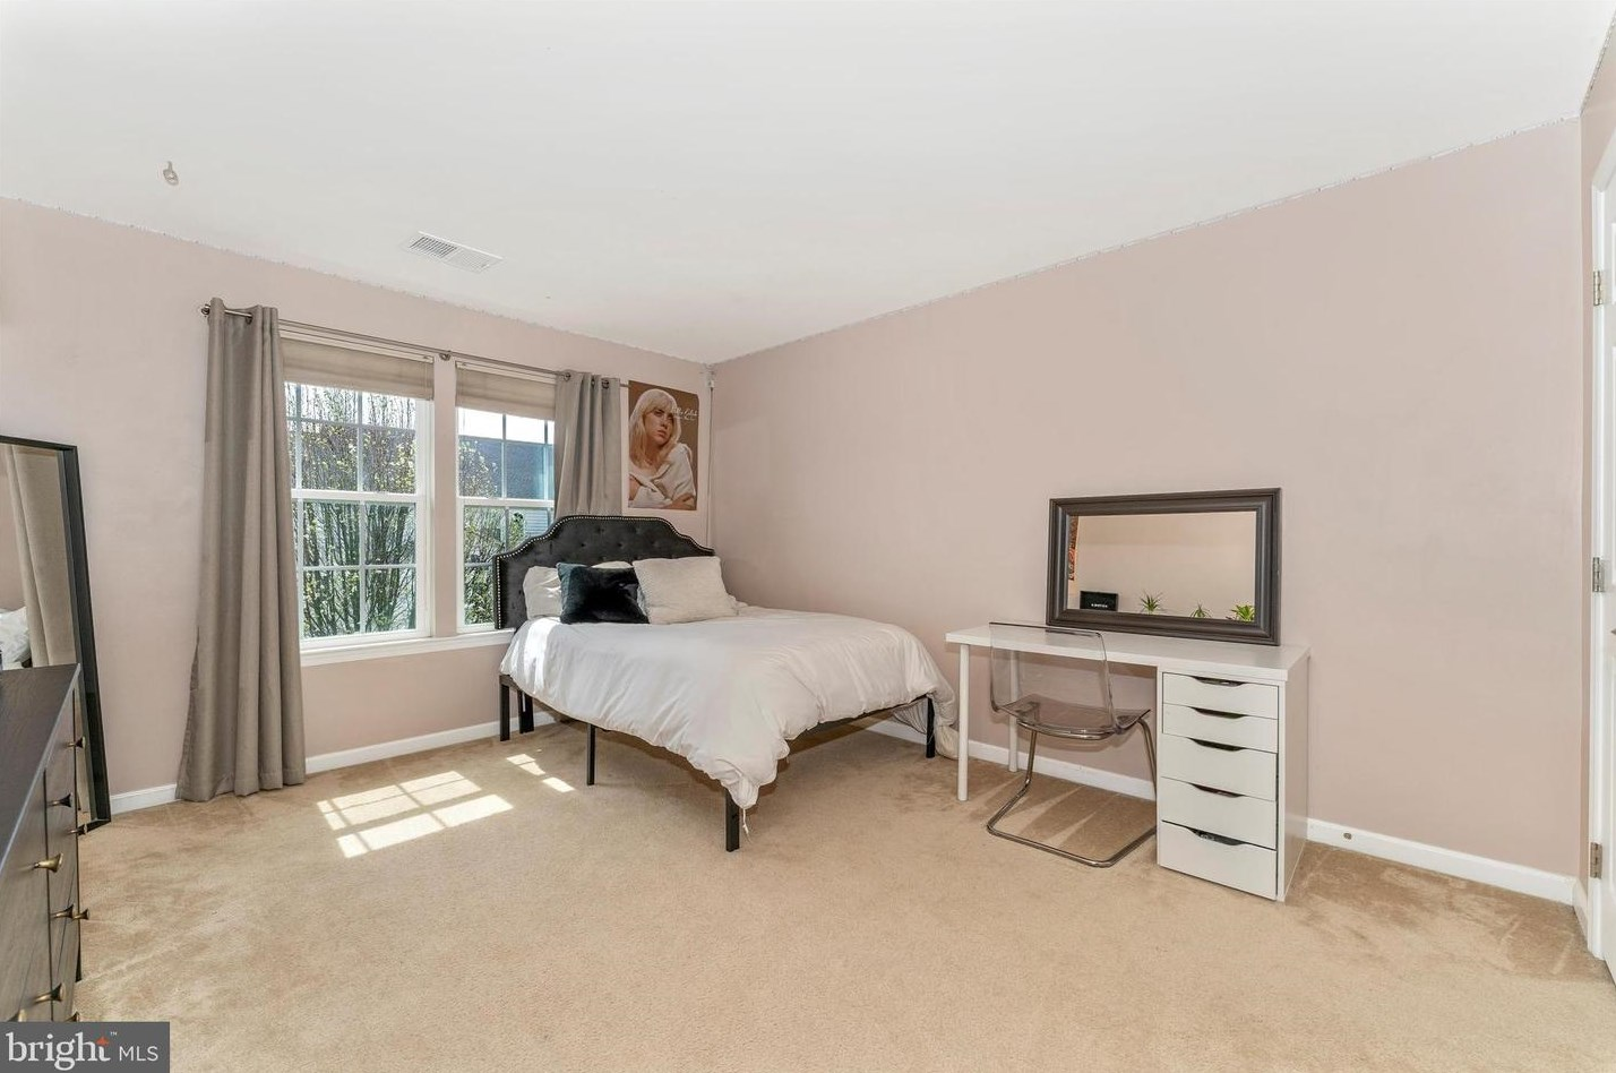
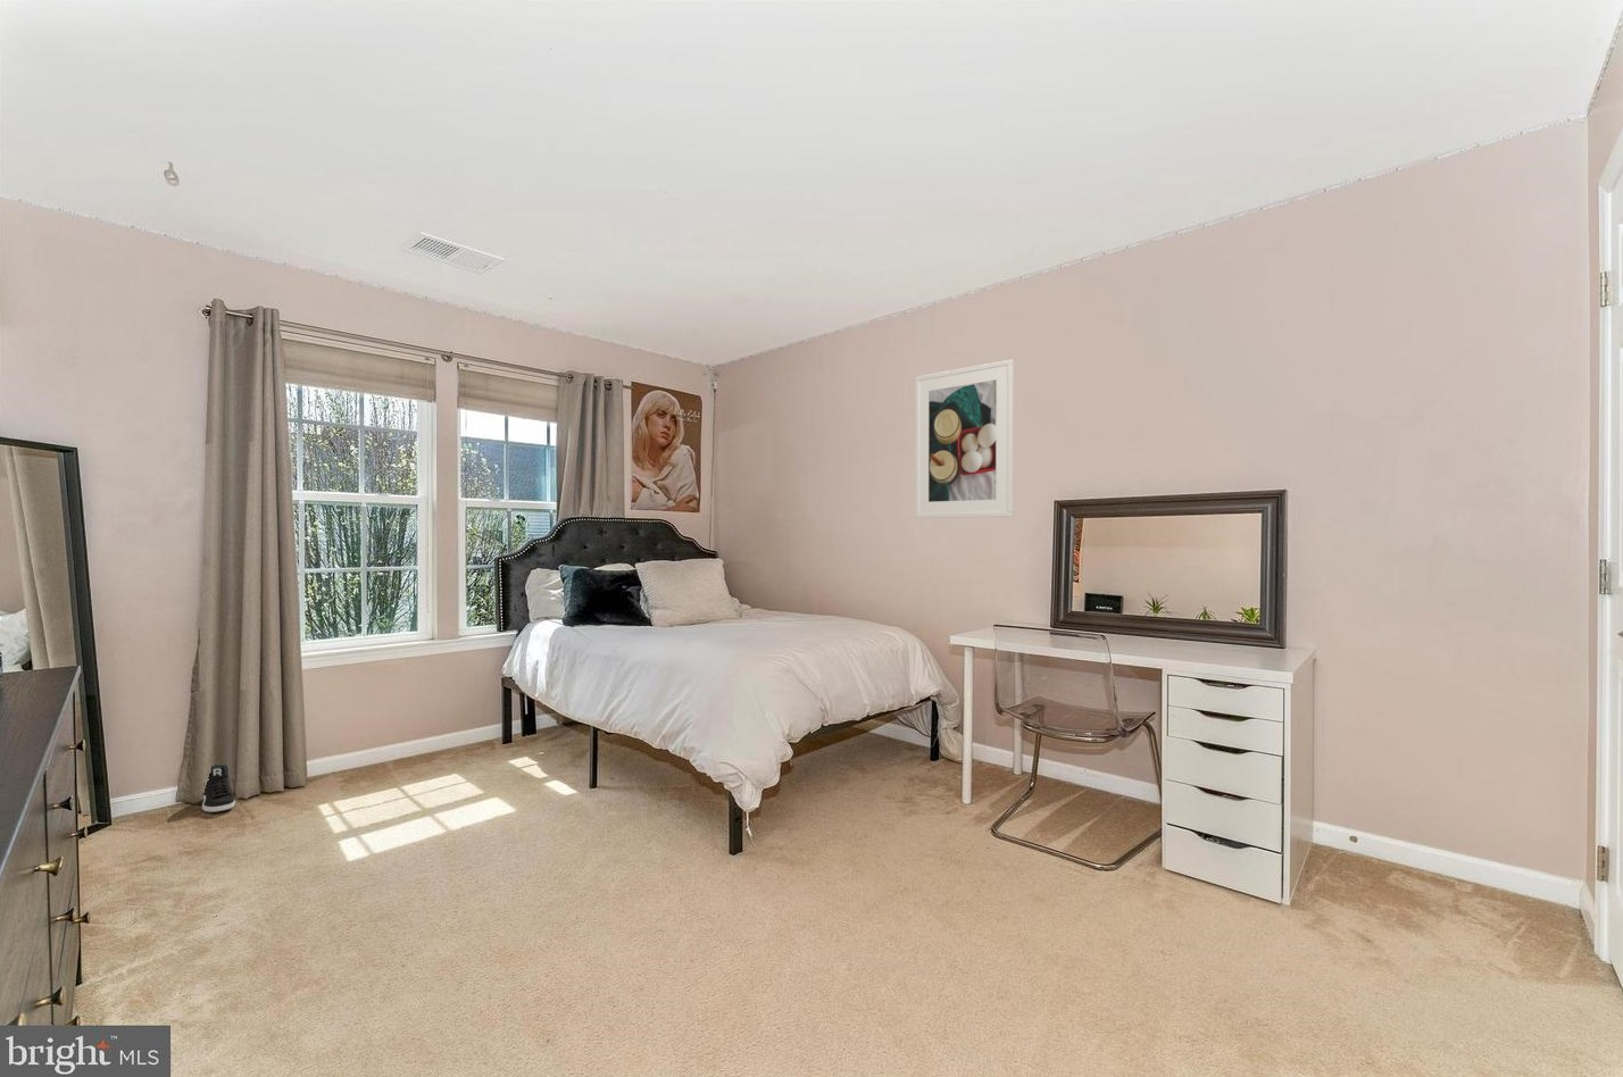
+ sneaker [201,763,237,814]
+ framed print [914,358,1015,519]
